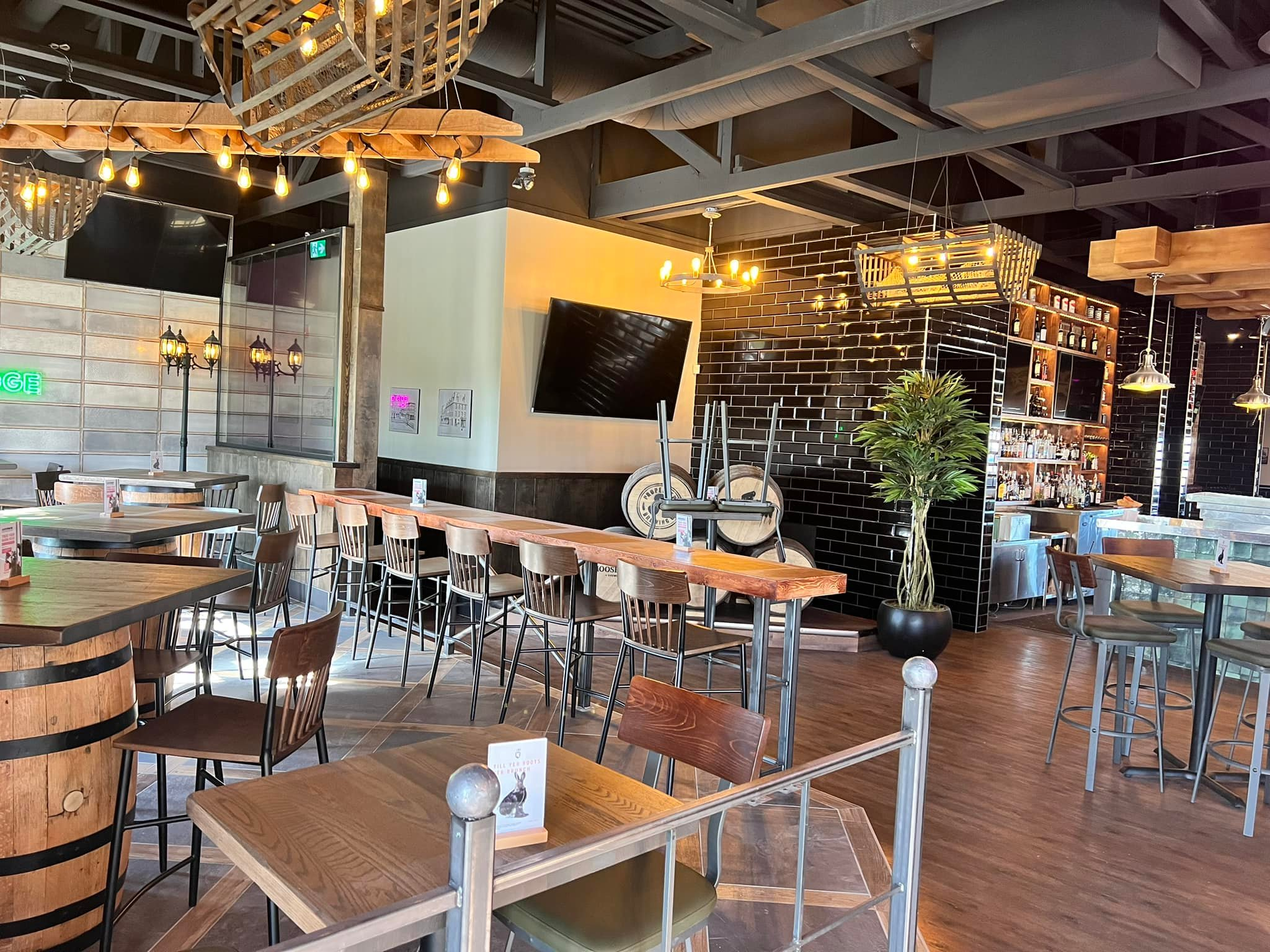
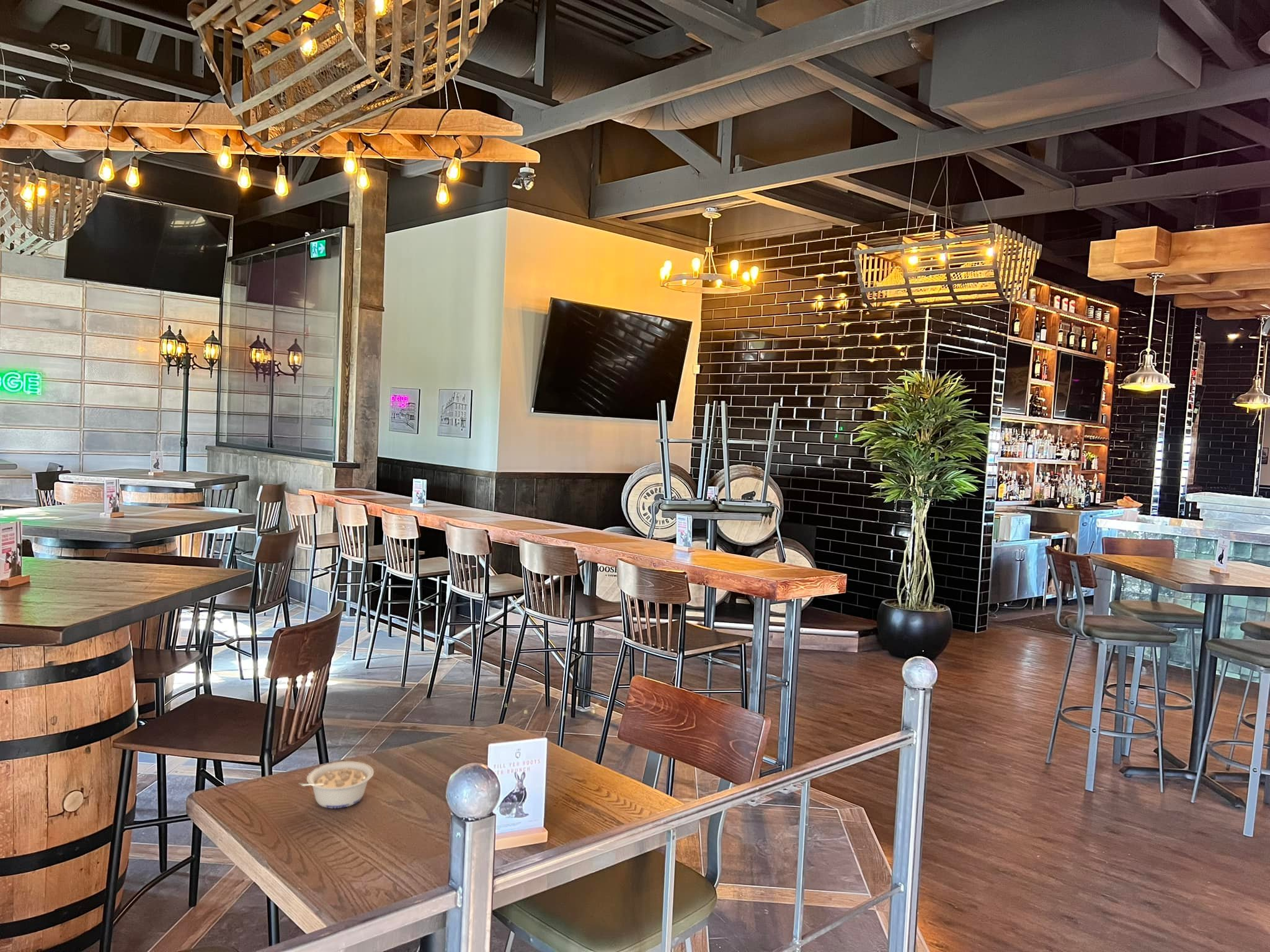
+ legume [298,760,375,809]
